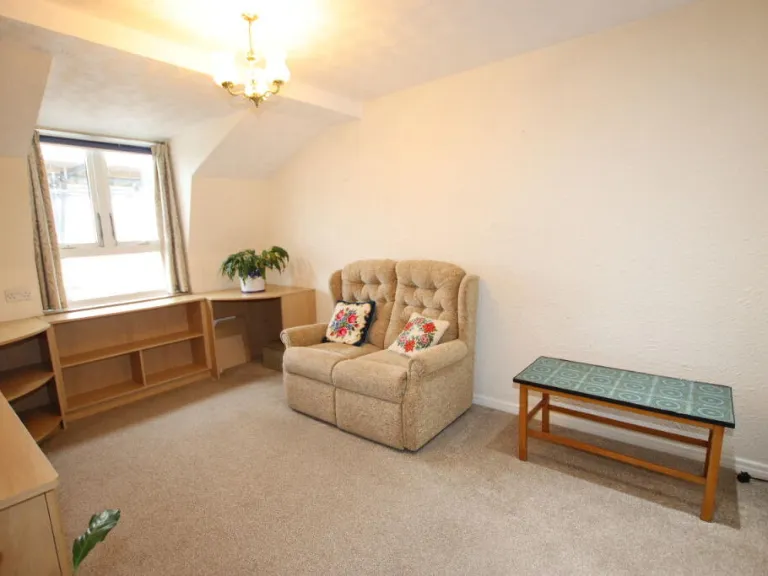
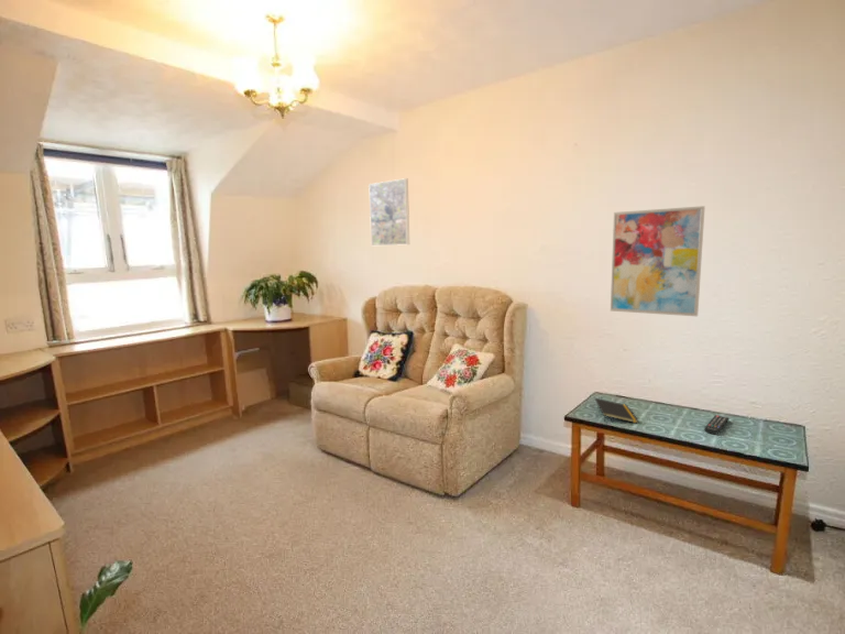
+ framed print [367,177,410,247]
+ remote control [703,414,731,436]
+ wall art [610,205,706,317]
+ notepad [594,397,639,424]
